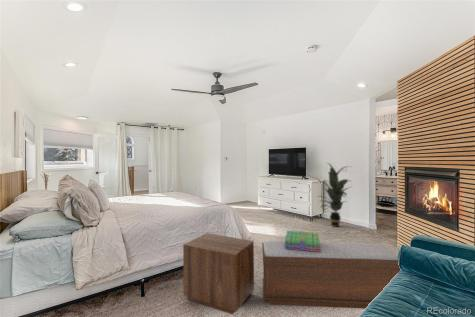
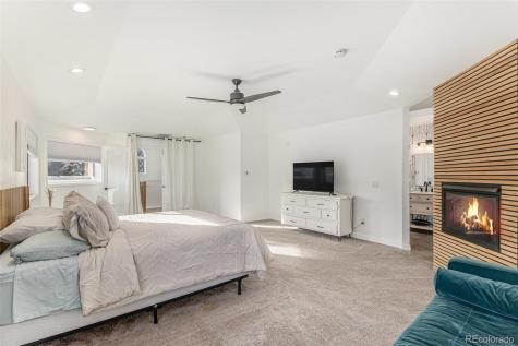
- indoor plant [310,162,353,228]
- bench [261,240,400,310]
- nightstand [182,232,255,315]
- stack of books [284,230,321,252]
